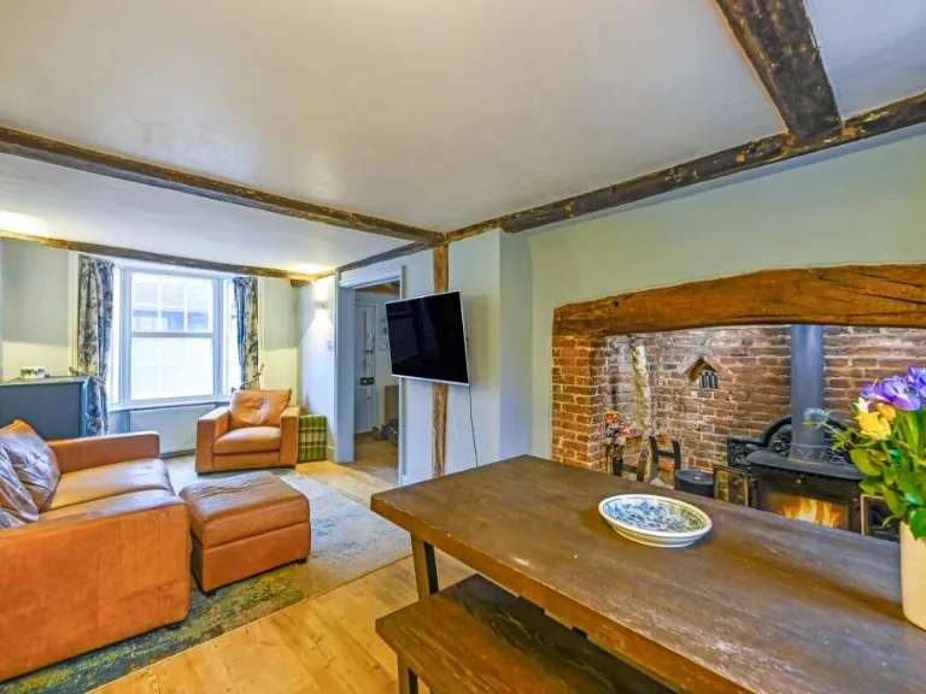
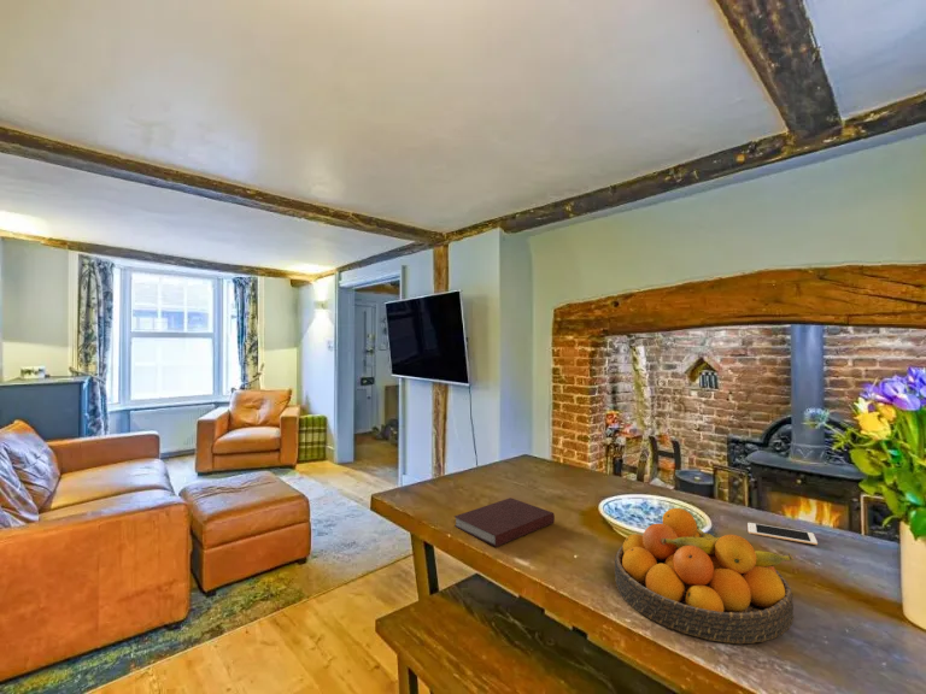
+ cell phone [746,522,819,546]
+ notebook [453,496,556,548]
+ fruit bowl [614,507,796,645]
